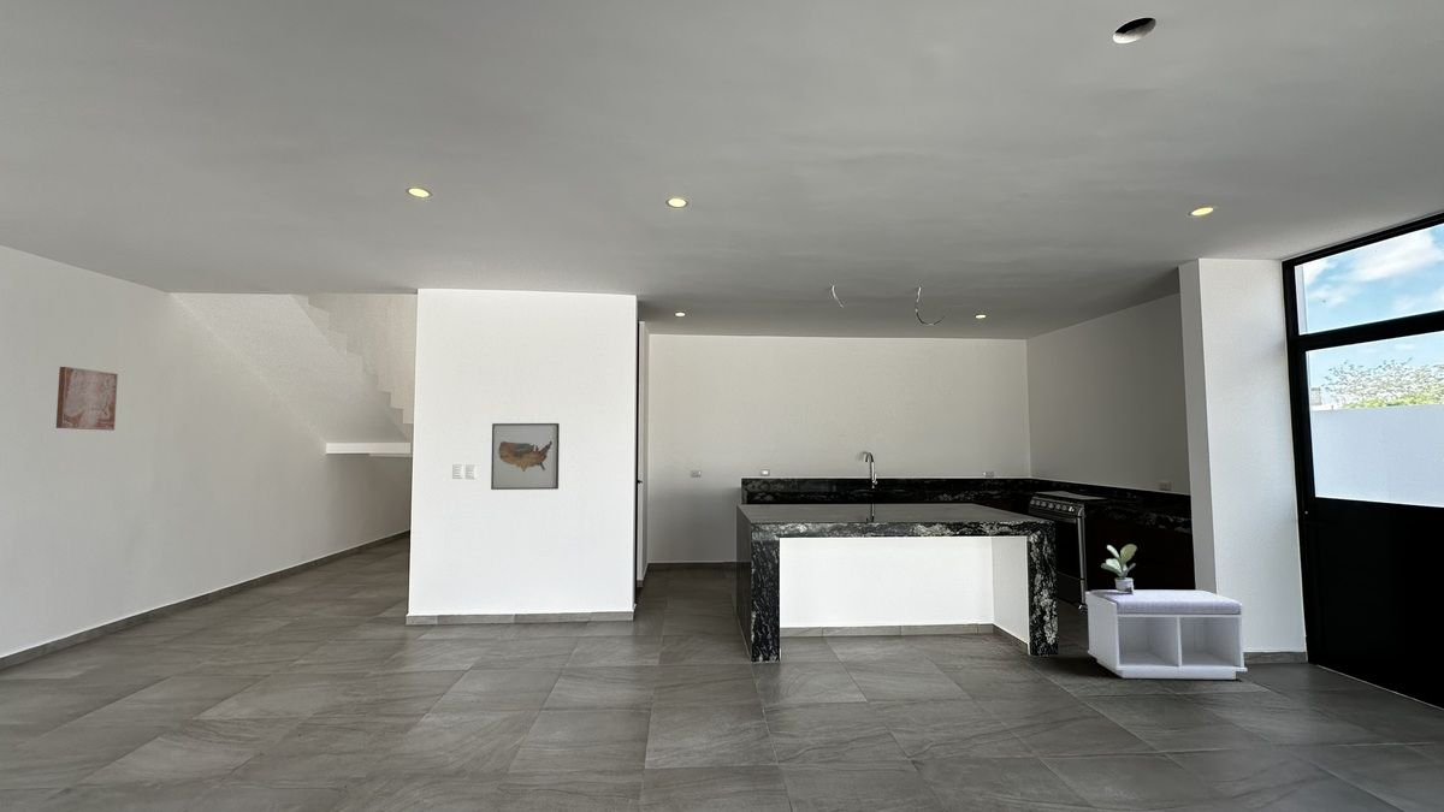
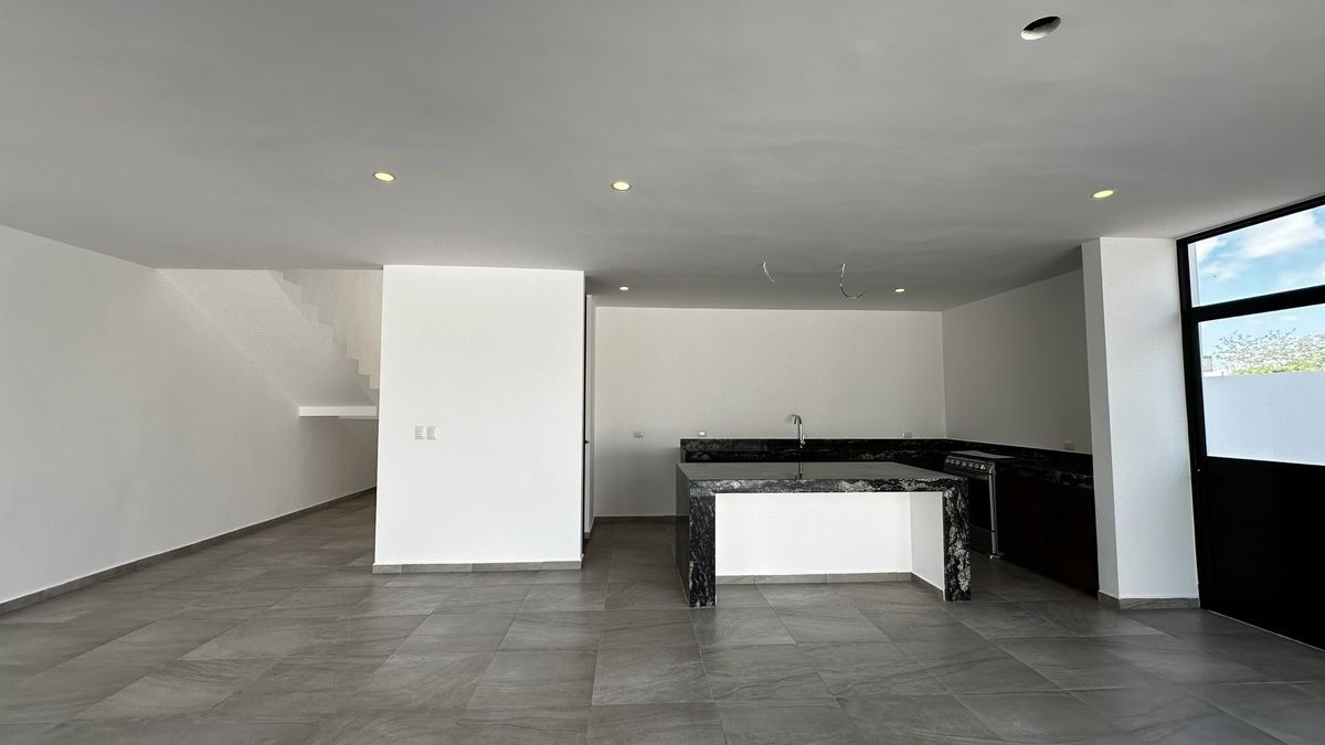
- wall art [490,422,561,491]
- potted plant [1100,543,1138,593]
- wall art [55,366,119,432]
- bench [1084,589,1248,680]
